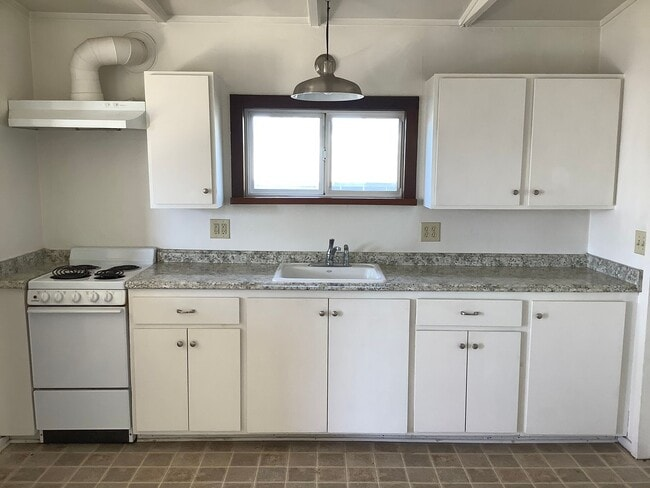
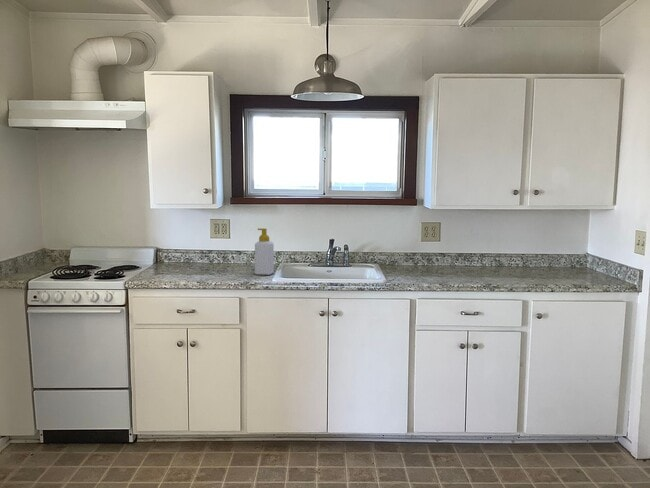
+ soap bottle [254,227,275,276]
